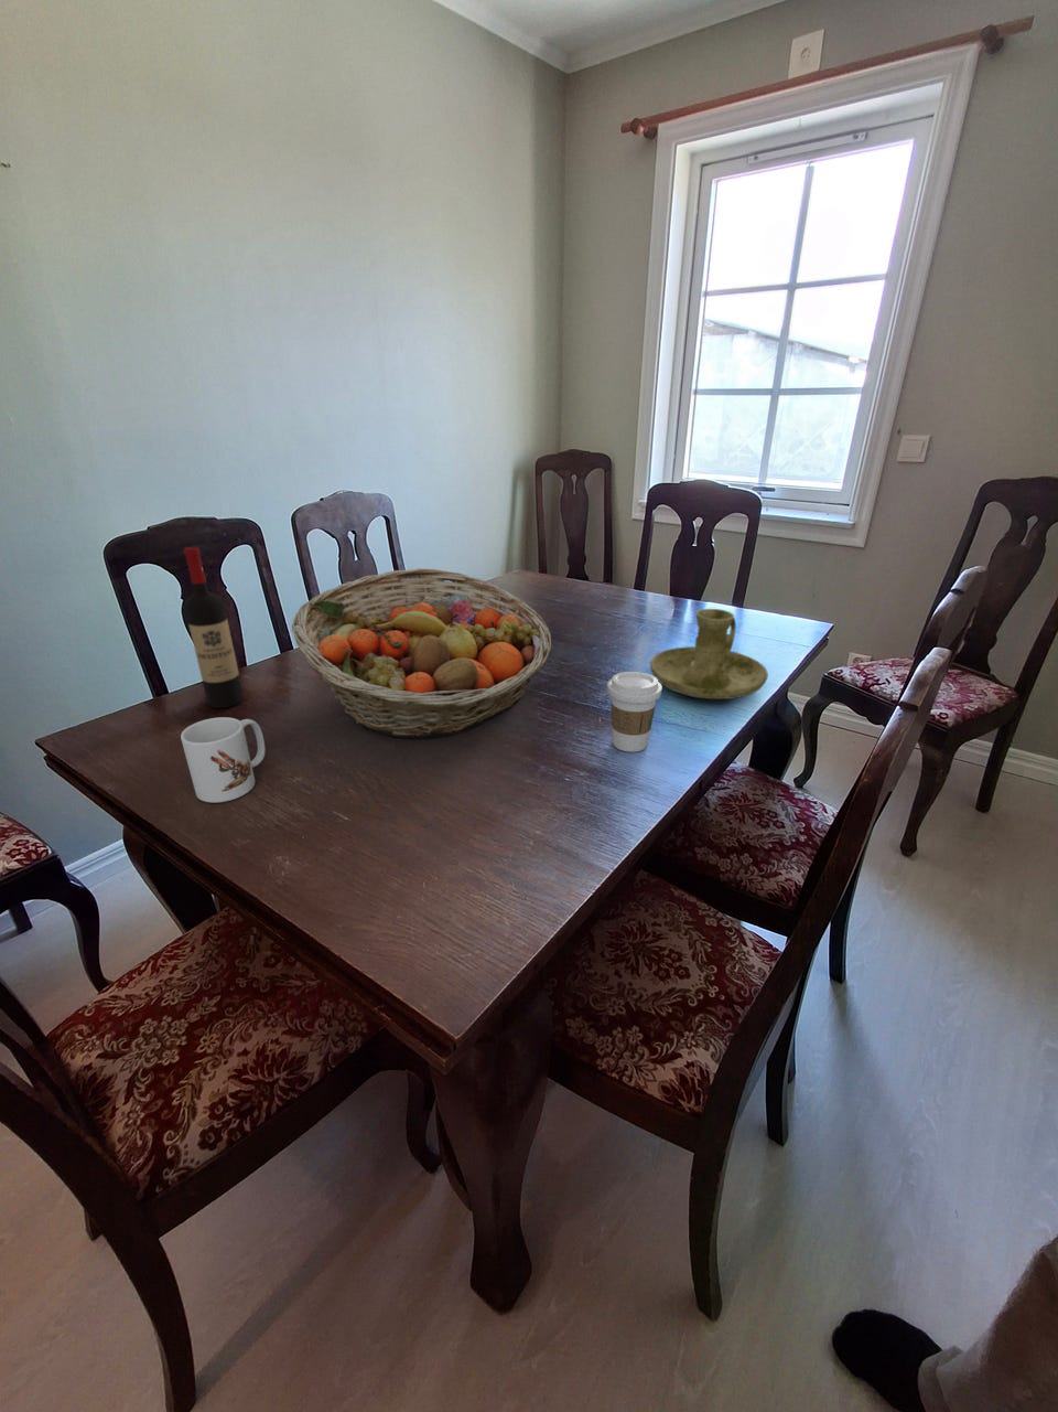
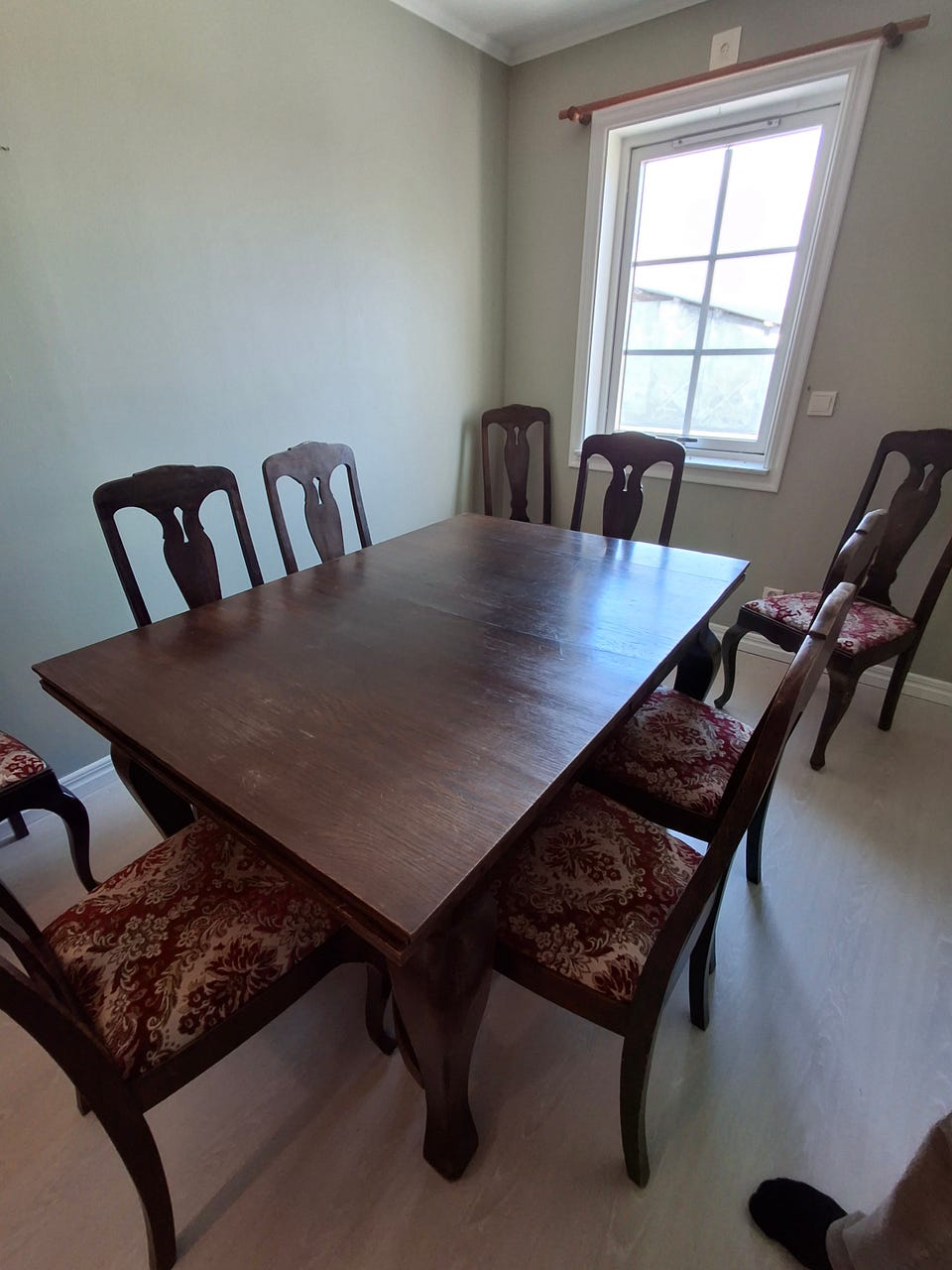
- mug [180,716,267,804]
- fruit basket [291,567,552,739]
- coffee cup [606,670,663,754]
- candle holder [649,608,769,700]
- wine bottle [183,546,244,709]
